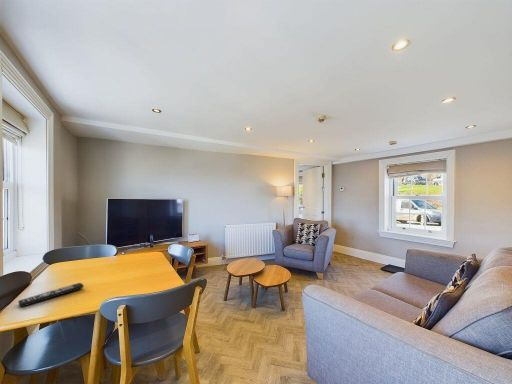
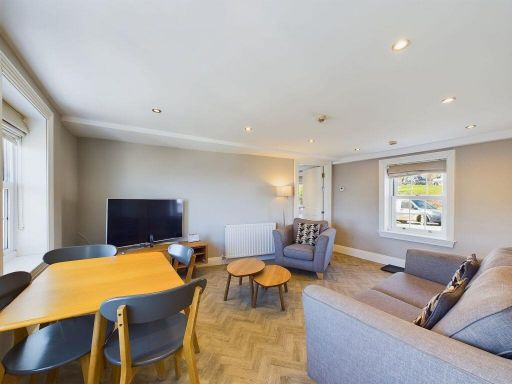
- remote control [17,282,85,308]
